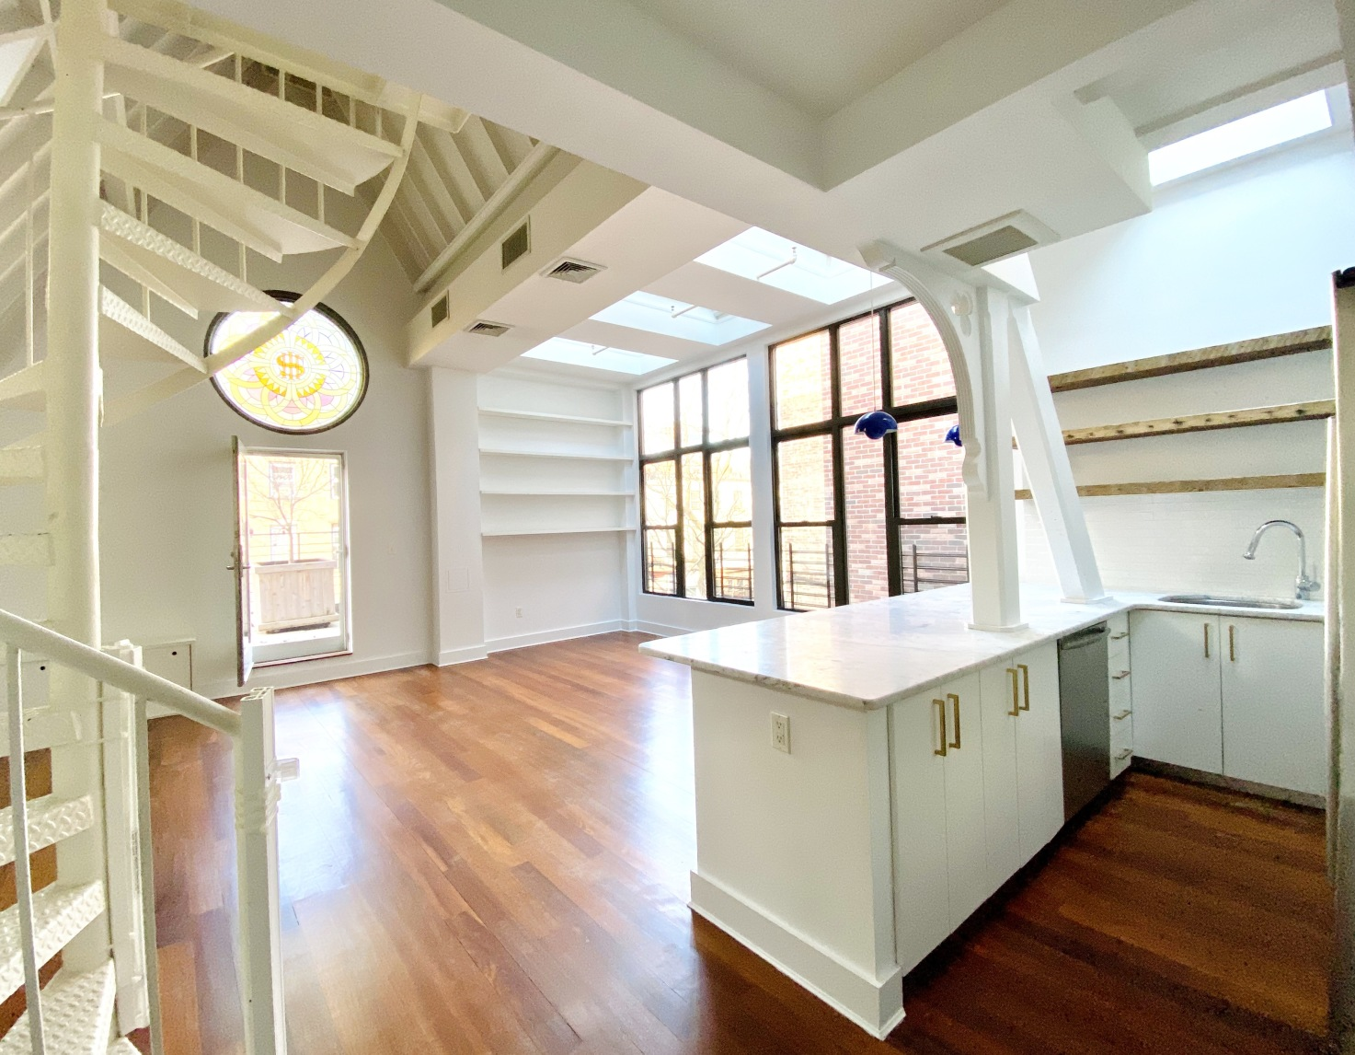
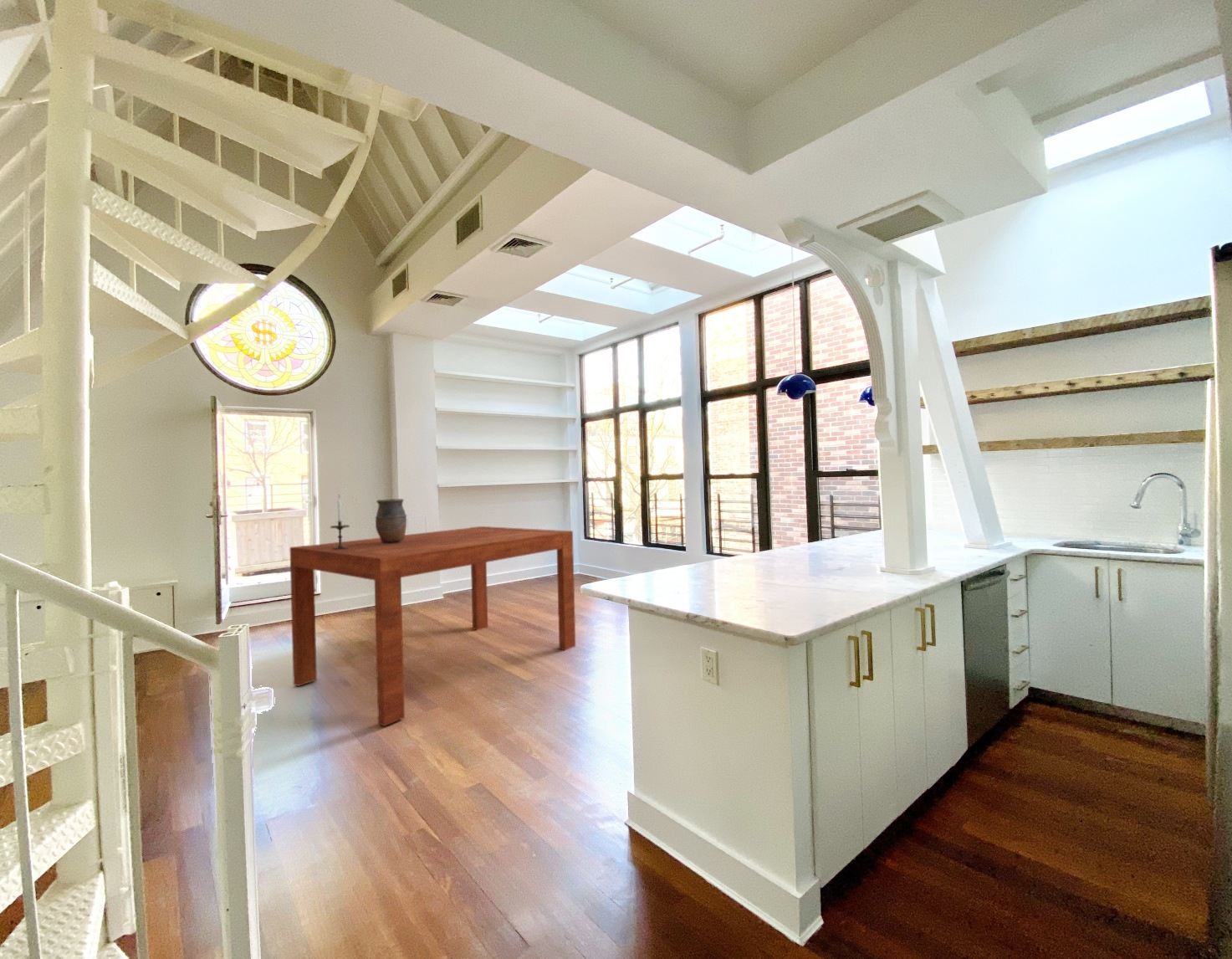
+ dining table [289,526,576,727]
+ vase [375,498,407,543]
+ candlestick [330,493,350,549]
